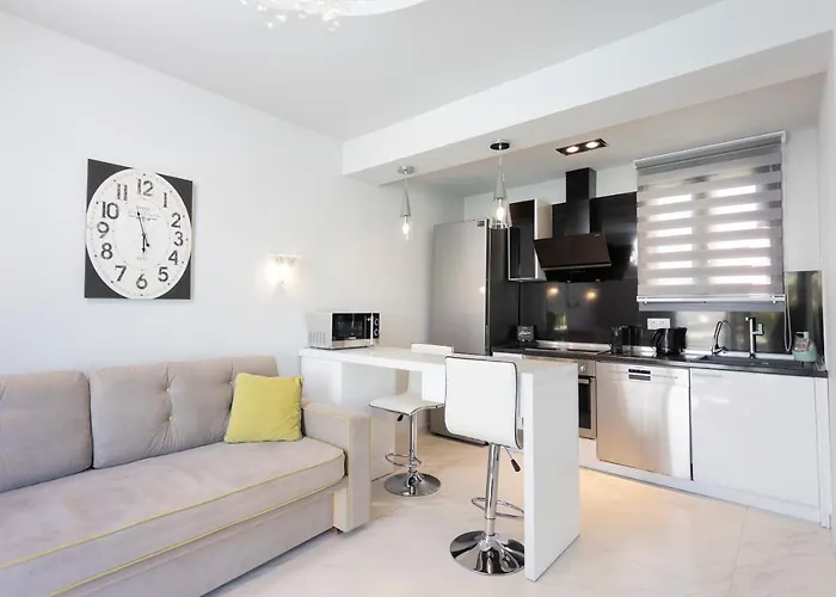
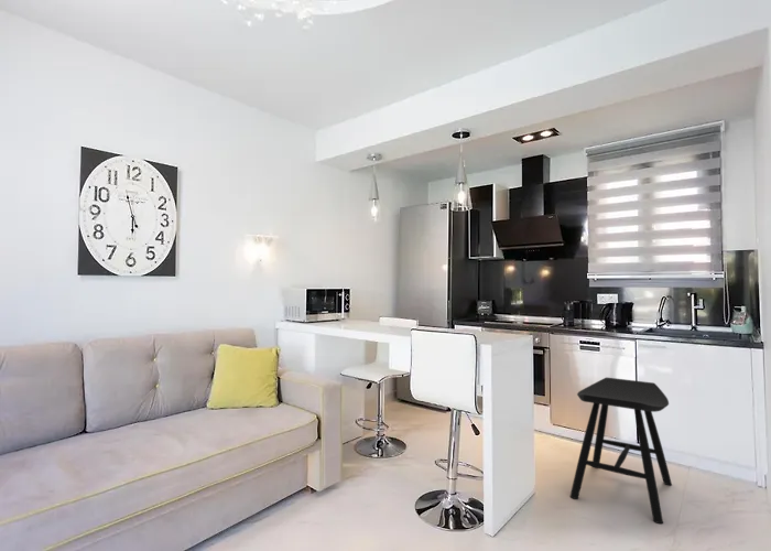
+ stool [569,377,673,525]
